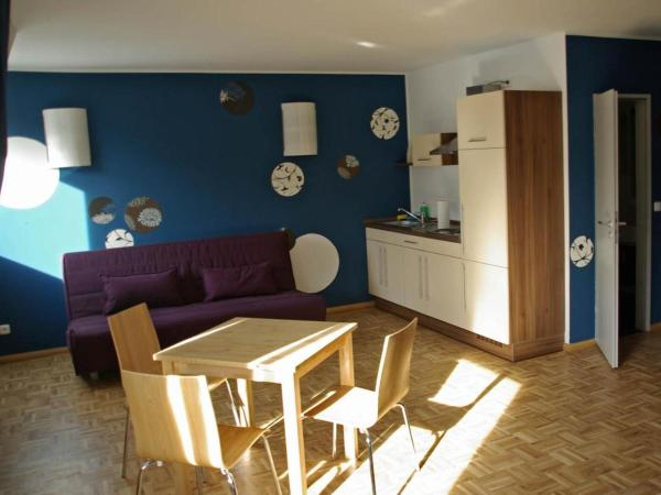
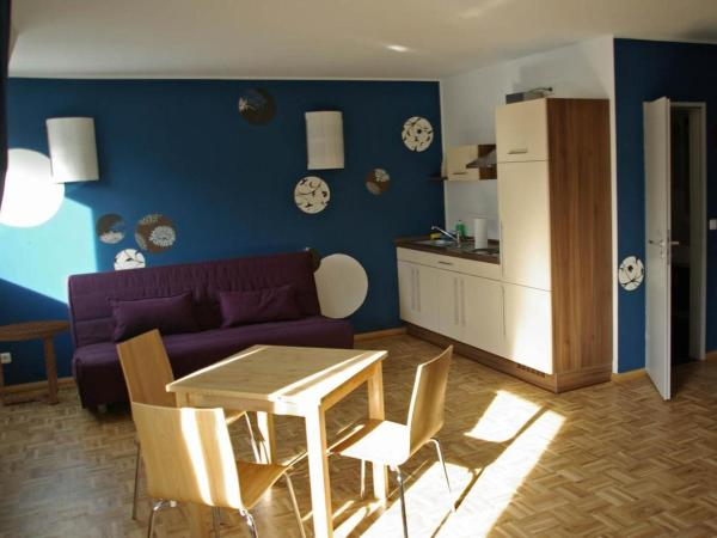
+ side table [0,319,72,406]
